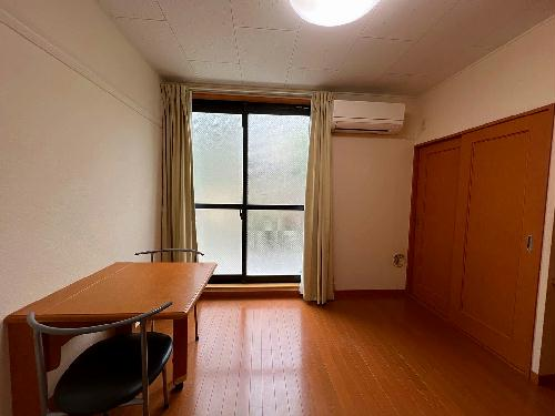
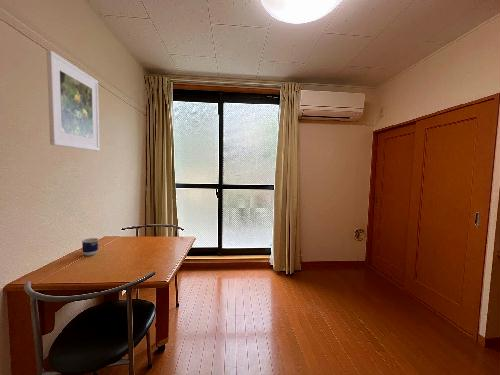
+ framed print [46,49,101,152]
+ cup [81,237,99,257]
